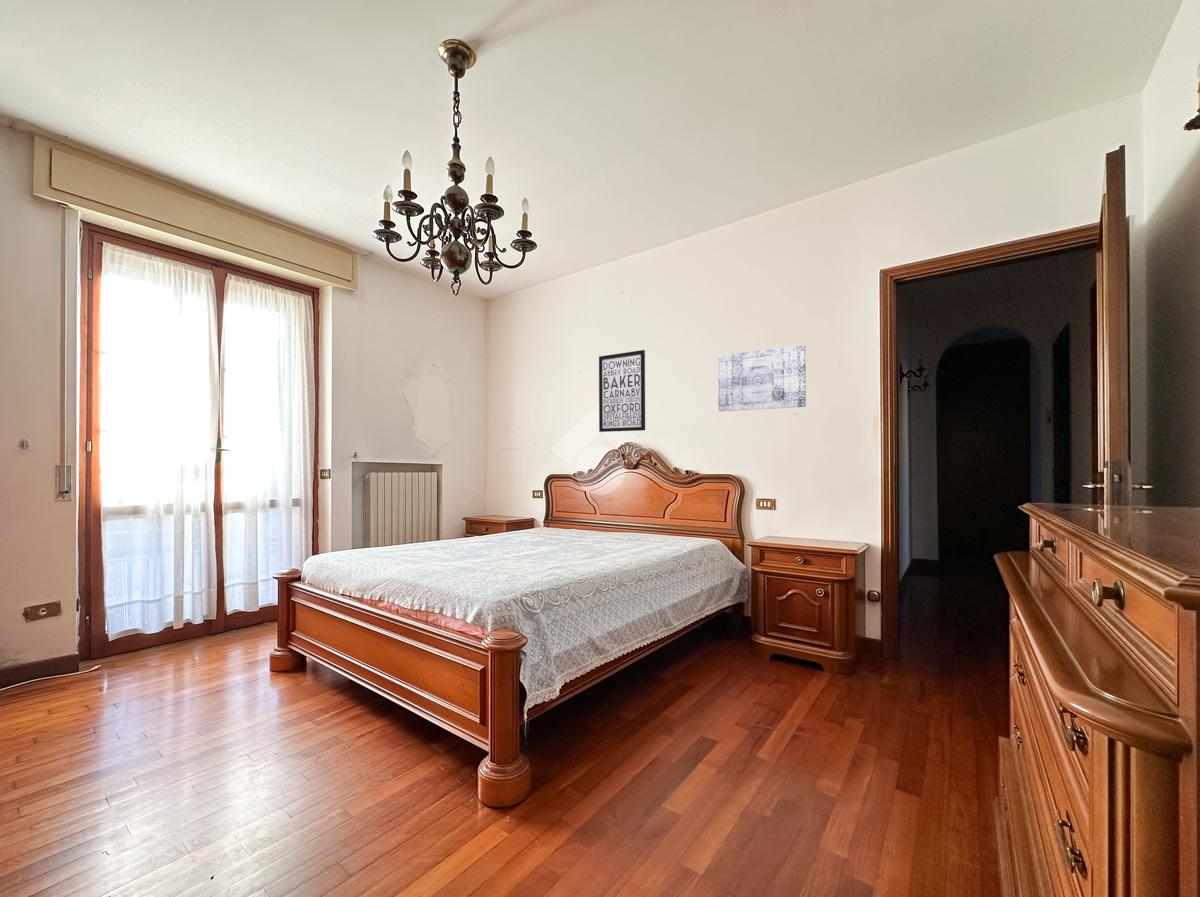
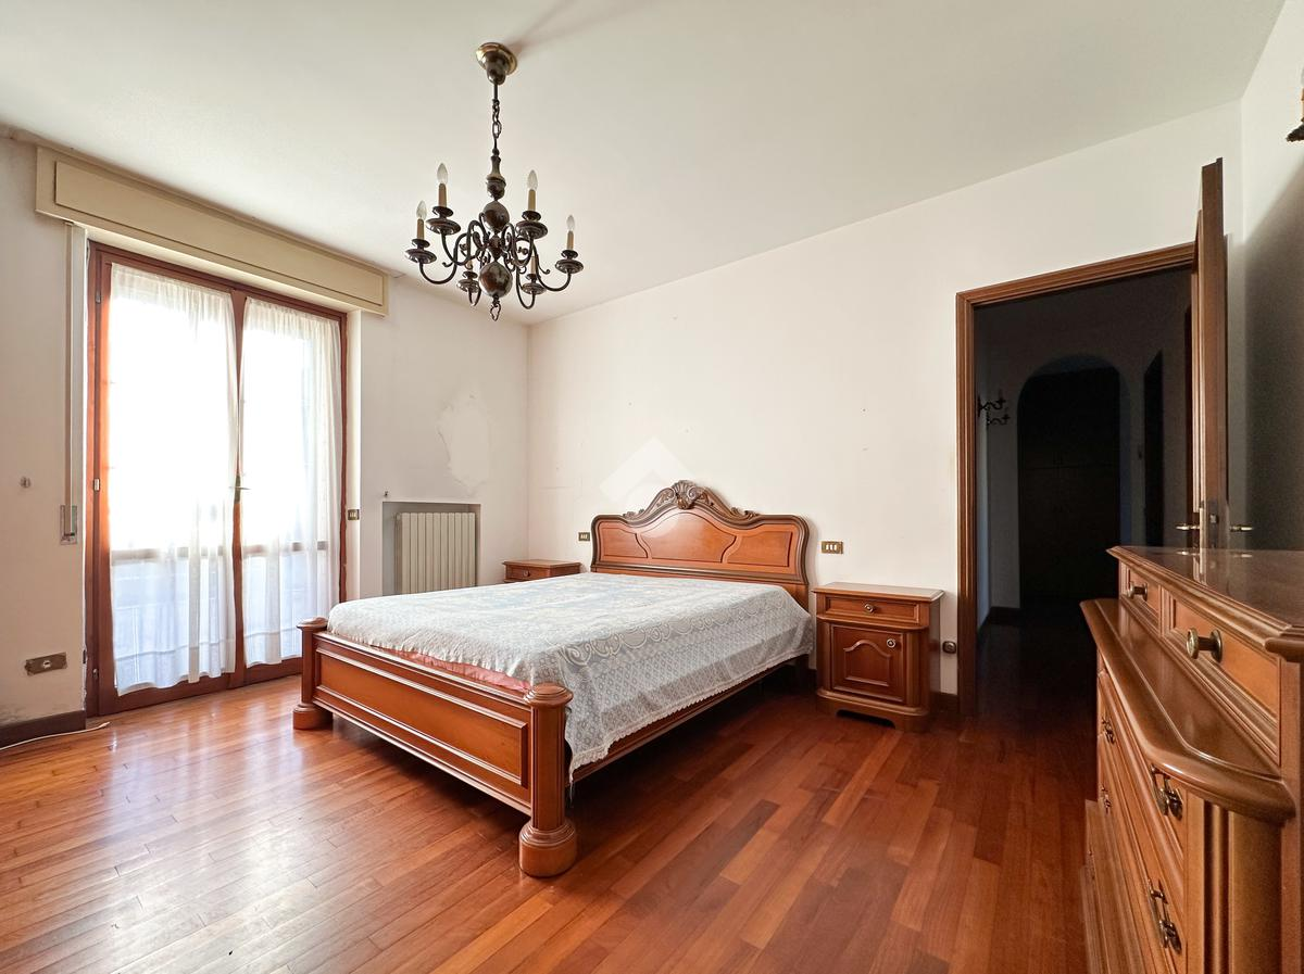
- wall art [598,349,646,433]
- wall art [717,344,807,412]
